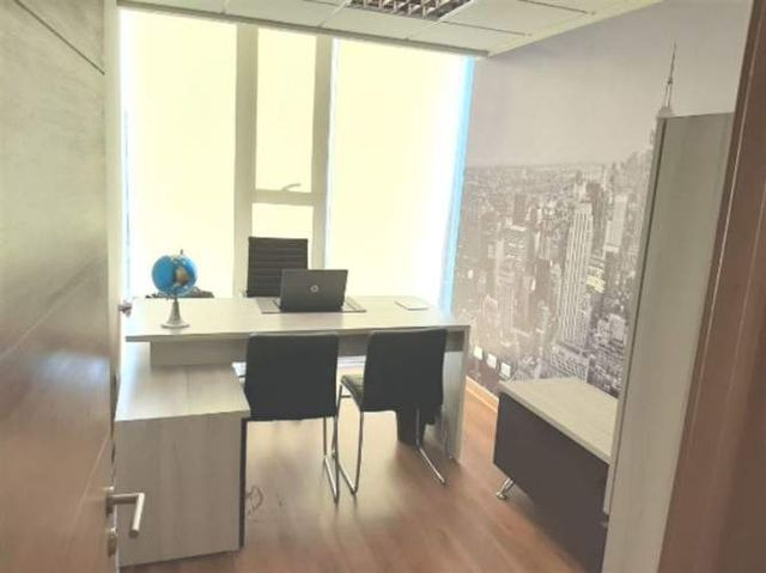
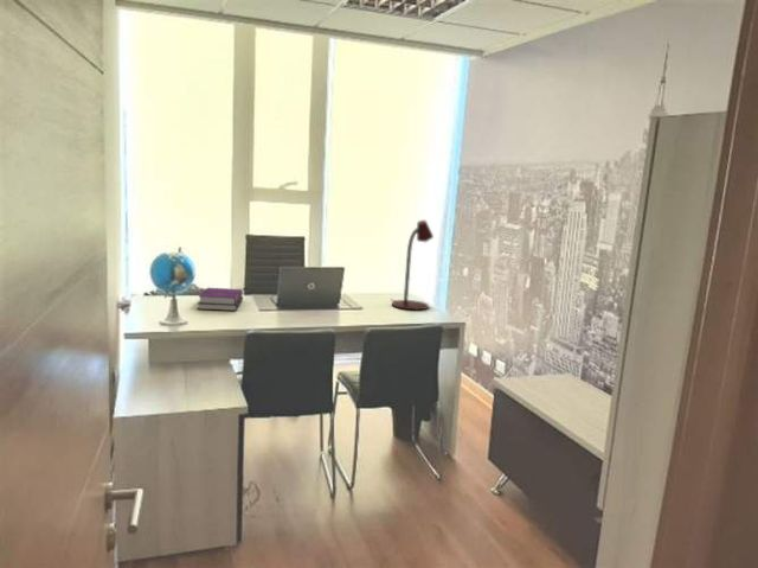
+ notebook [195,287,244,312]
+ desk lamp [391,219,435,311]
